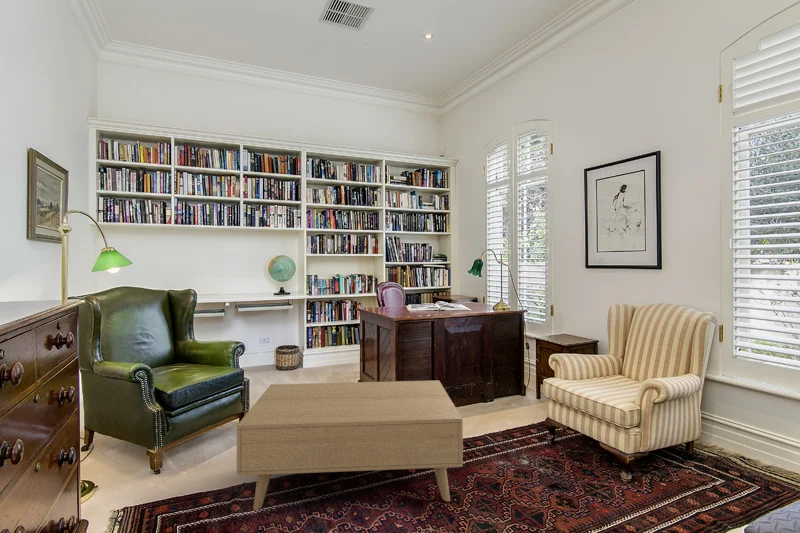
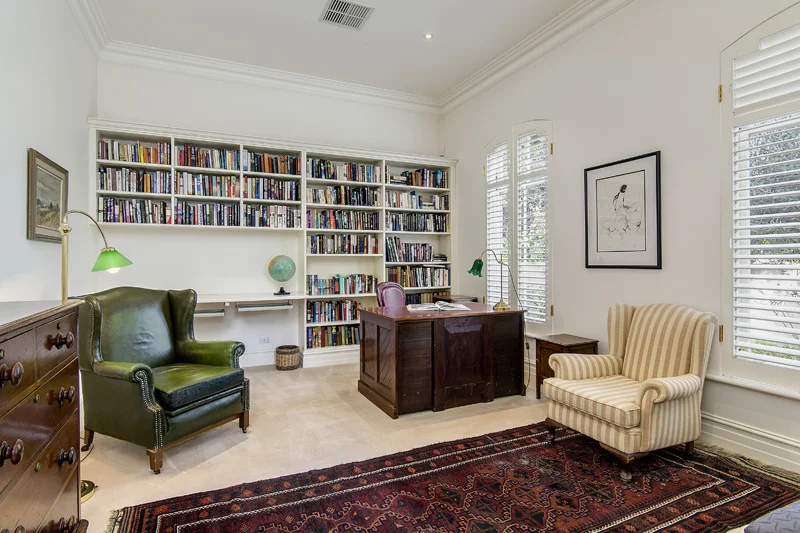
- coffee table [236,379,464,511]
